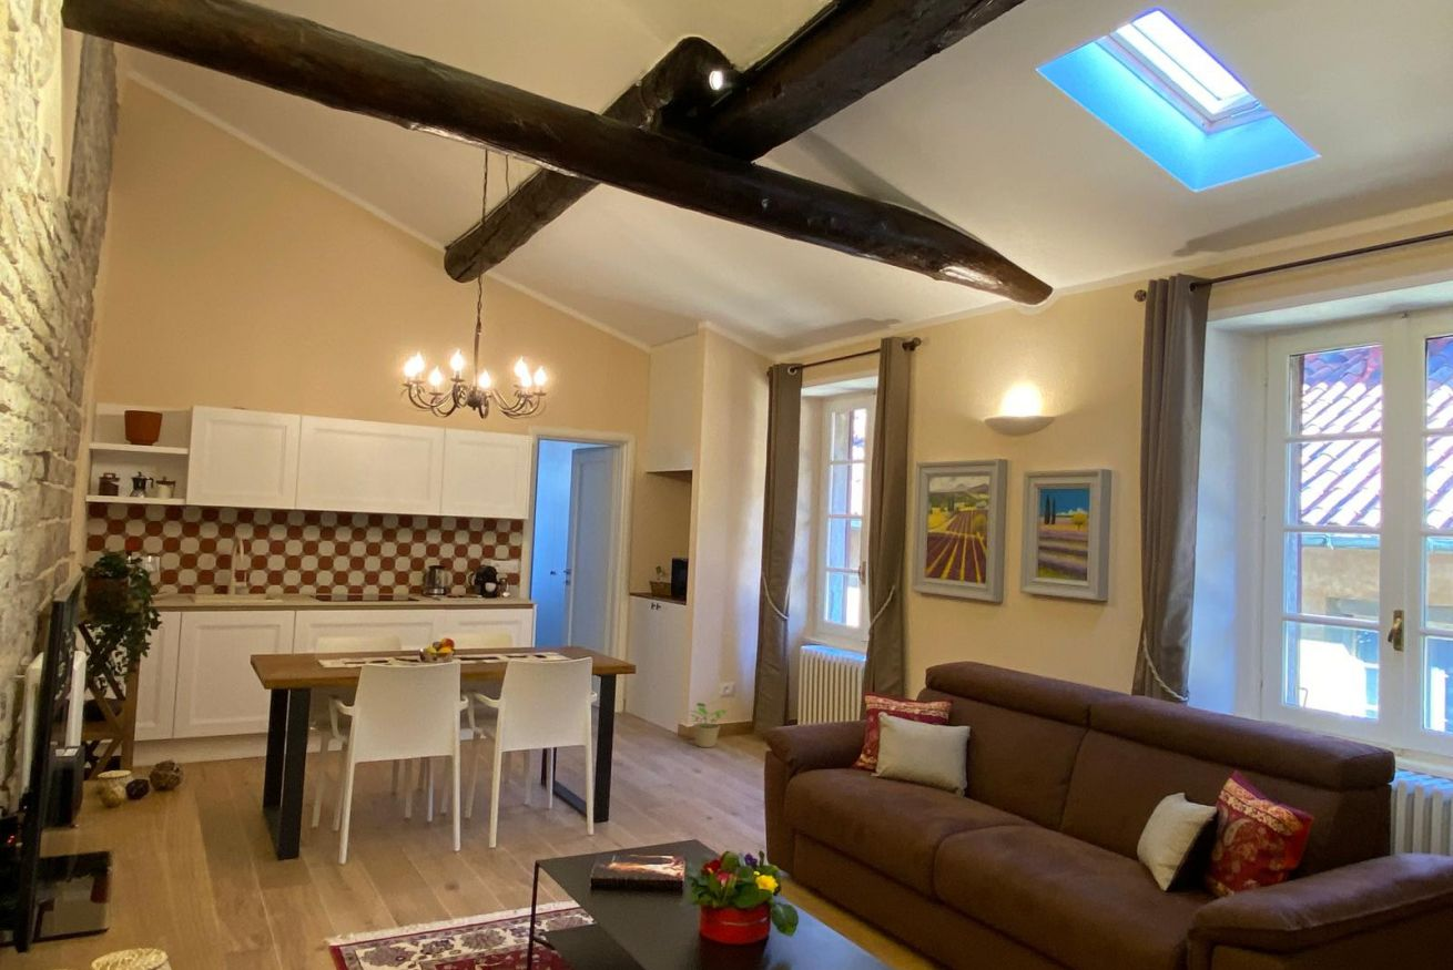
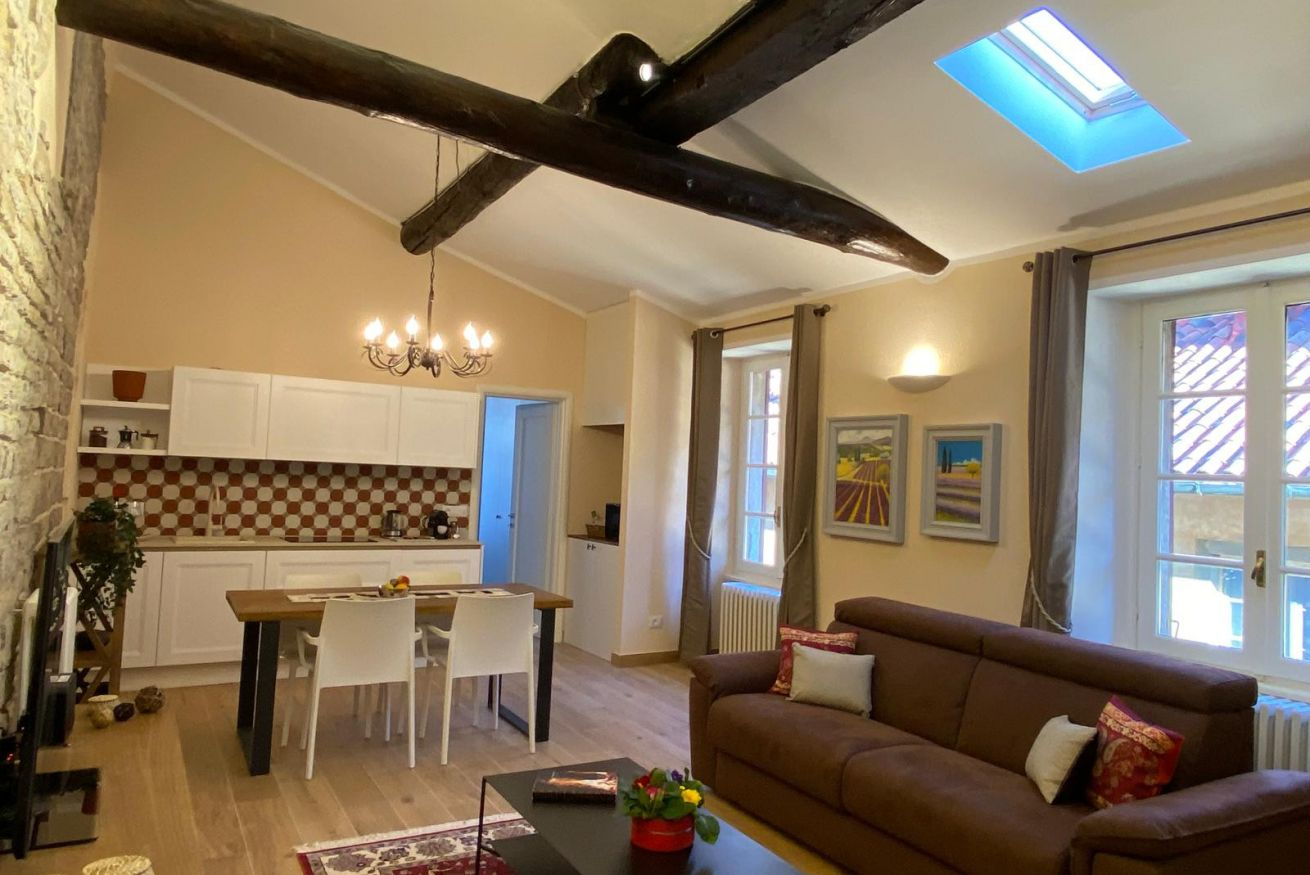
- potted plant [689,701,728,748]
